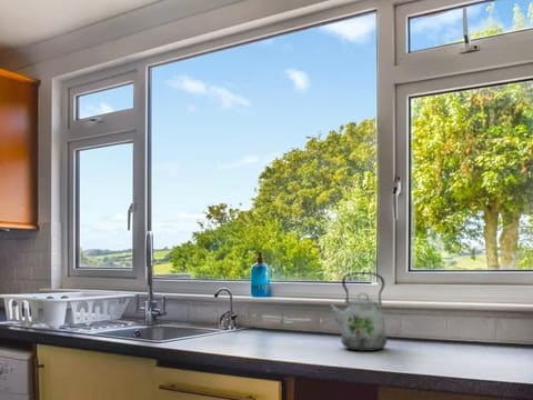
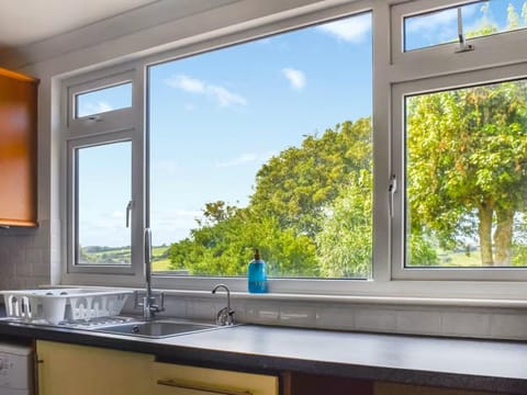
- kettle [325,271,388,352]
